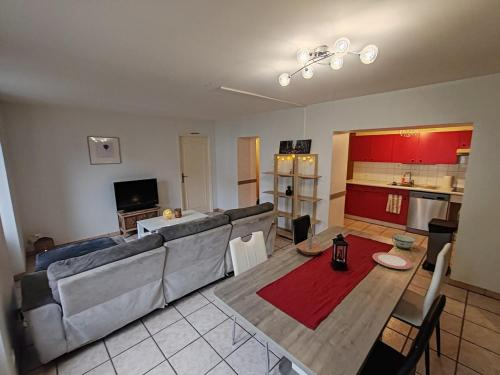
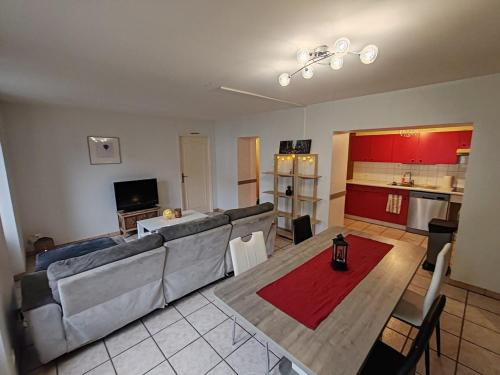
- plate [372,251,413,270]
- bowl [391,233,417,251]
- candle holder [296,225,324,256]
